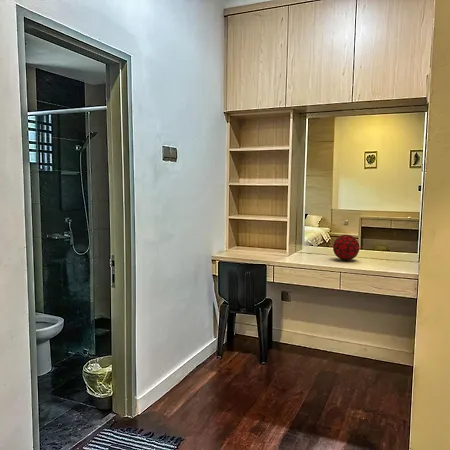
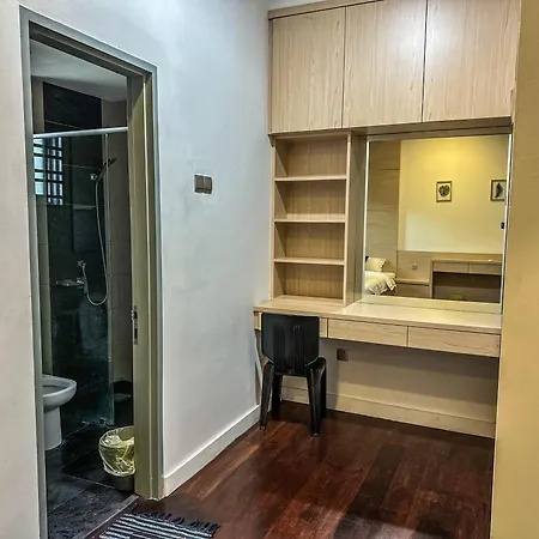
- decorative orb [332,234,361,261]
